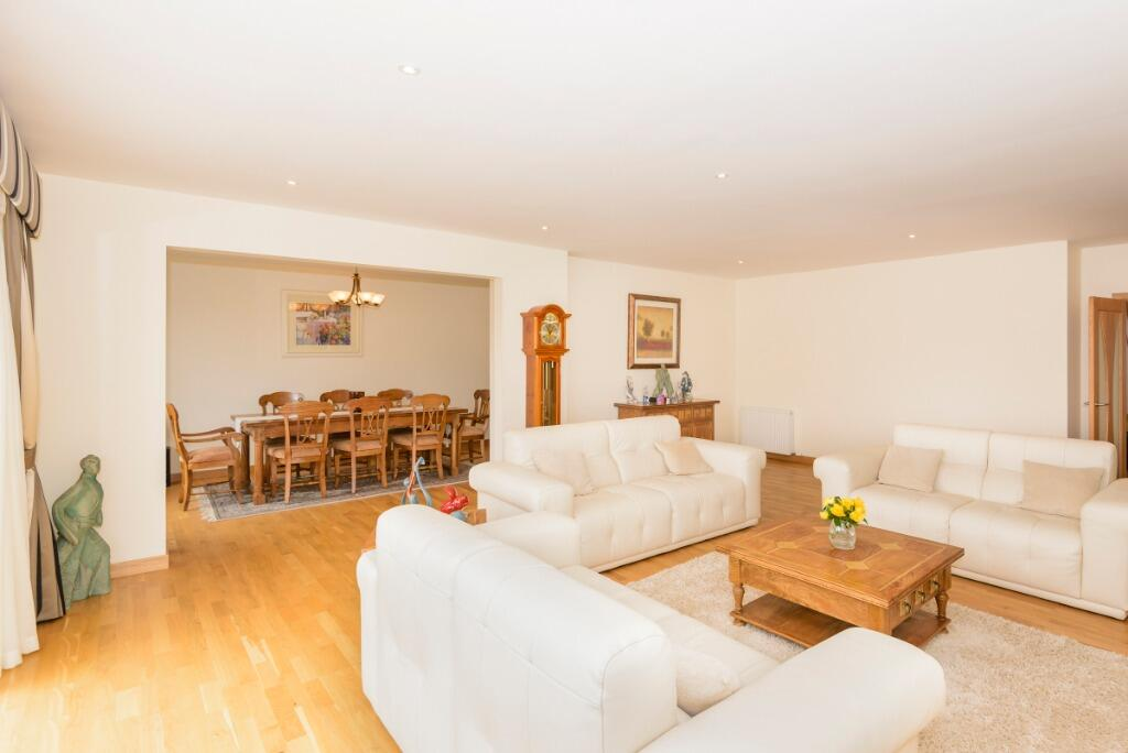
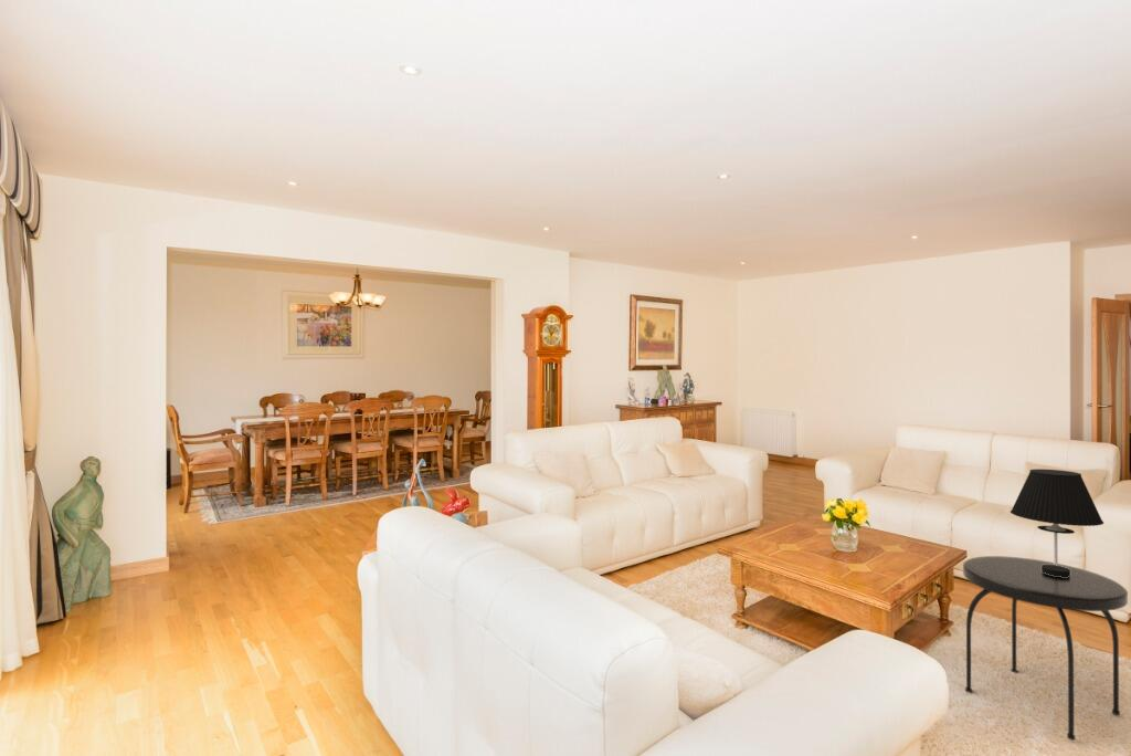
+ side table [962,555,1129,742]
+ table lamp [1010,468,1104,577]
